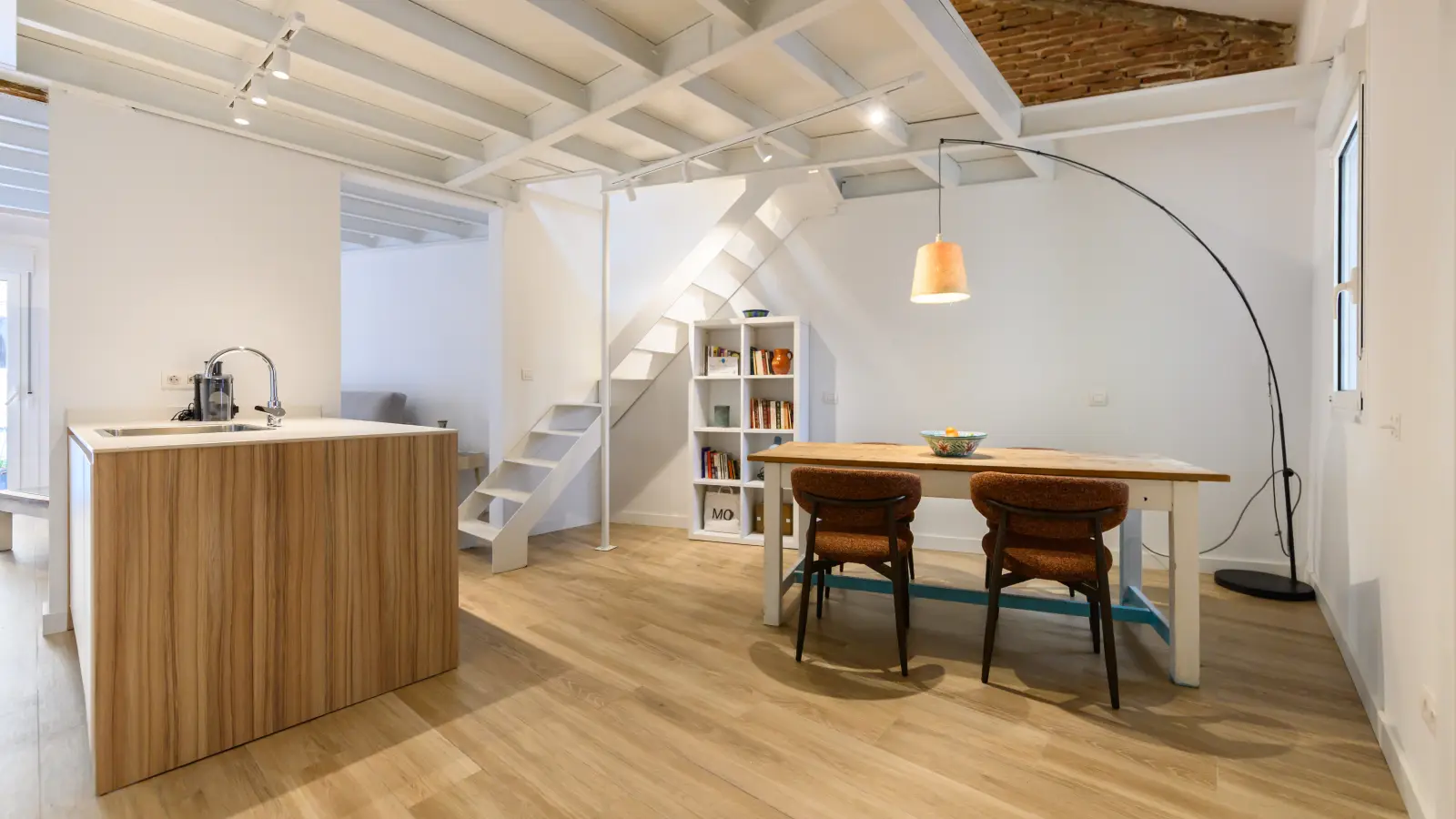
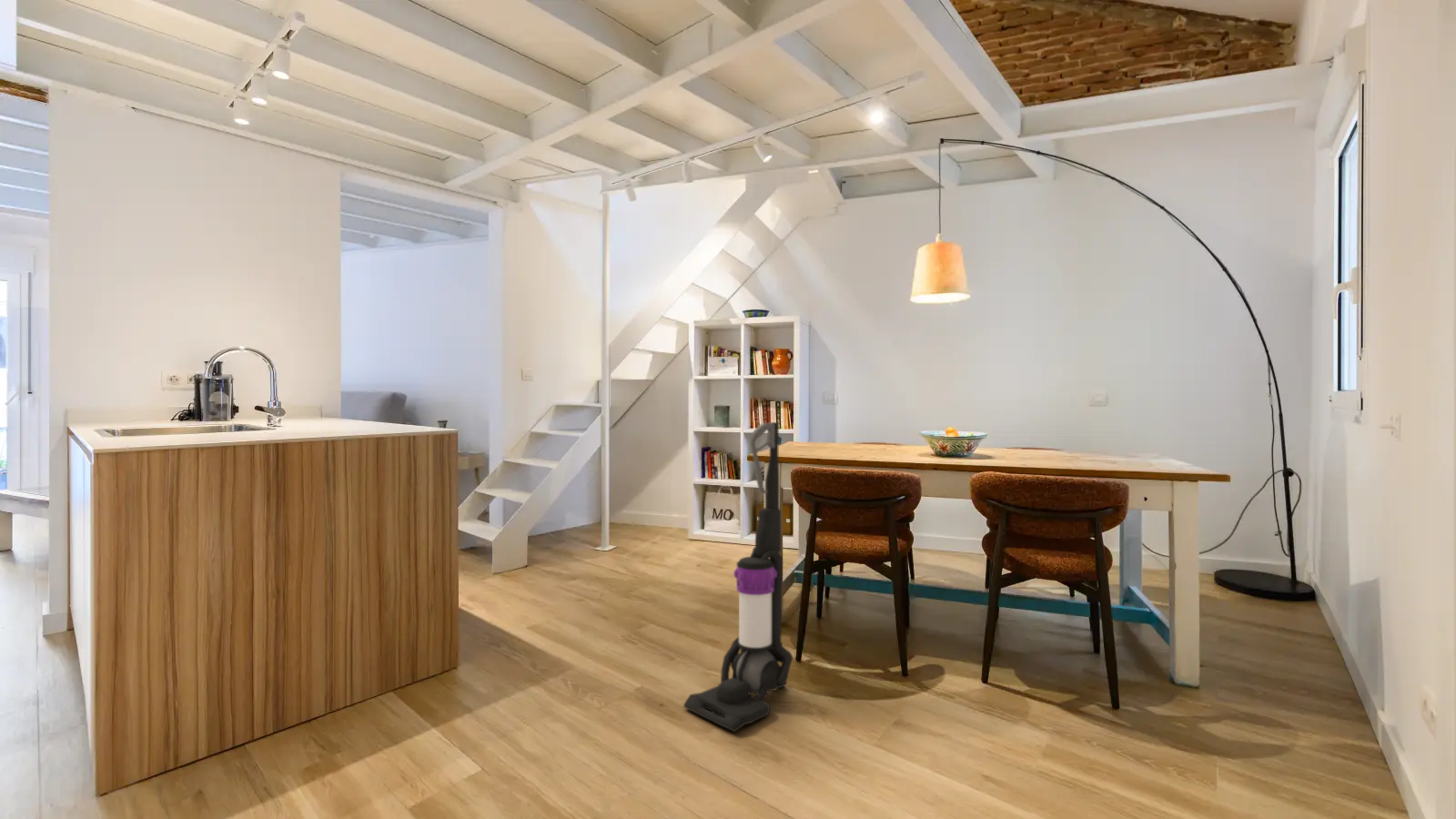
+ vacuum cleaner [682,421,794,733]
